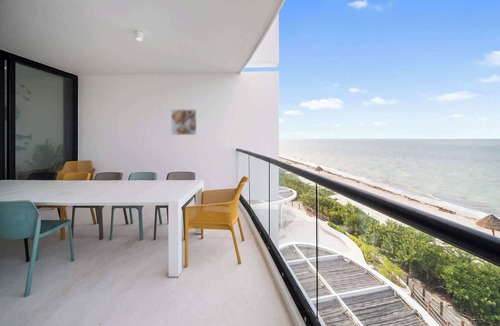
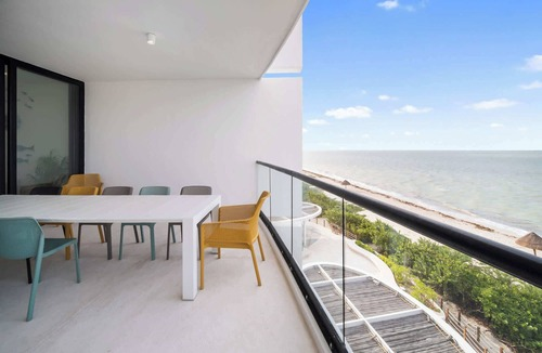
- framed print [170,109,198,136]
